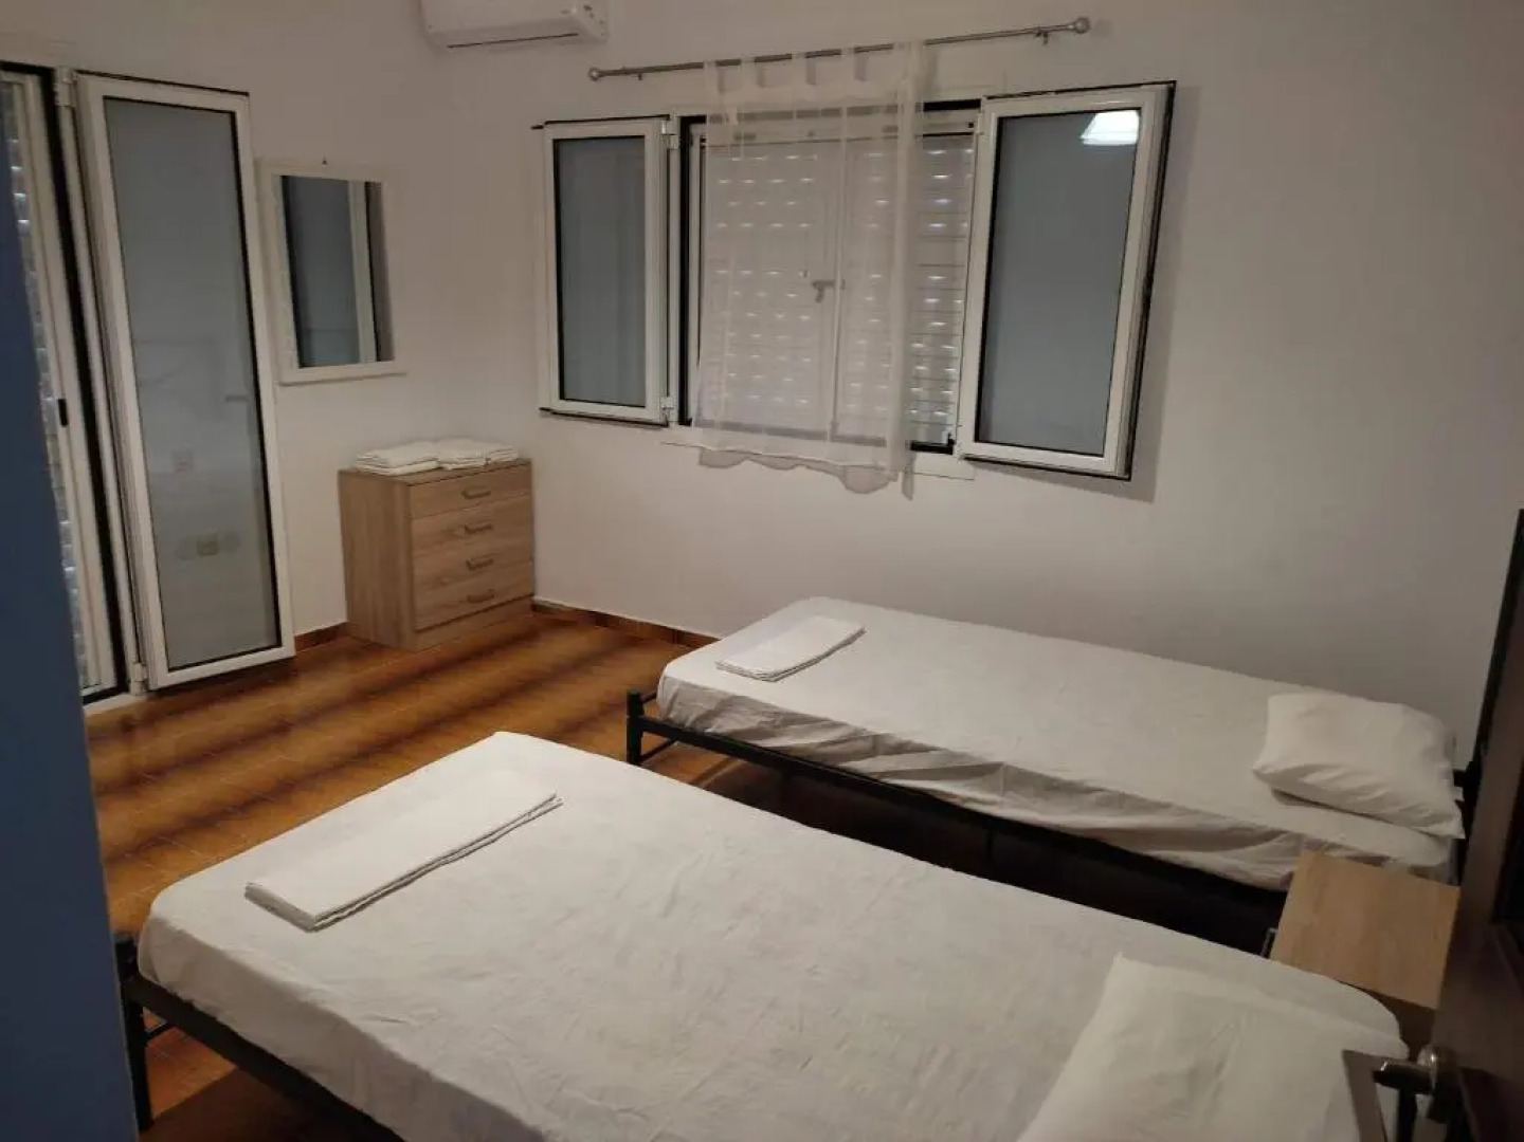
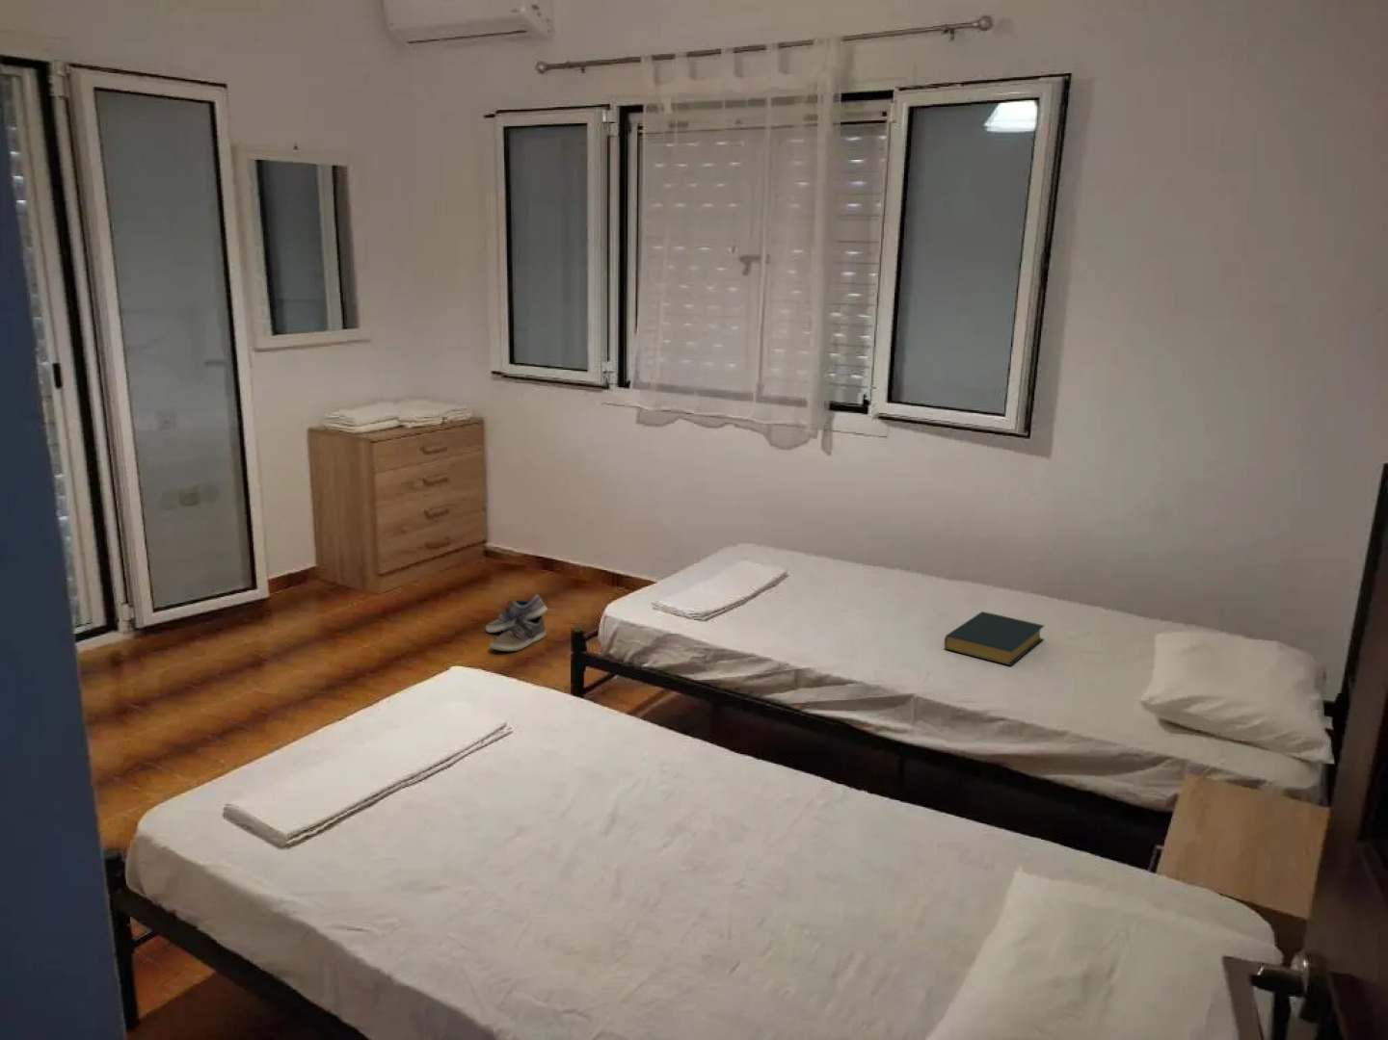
+ hardback book [943,611,1045,666]
+ shoe [485,593,549,652]
